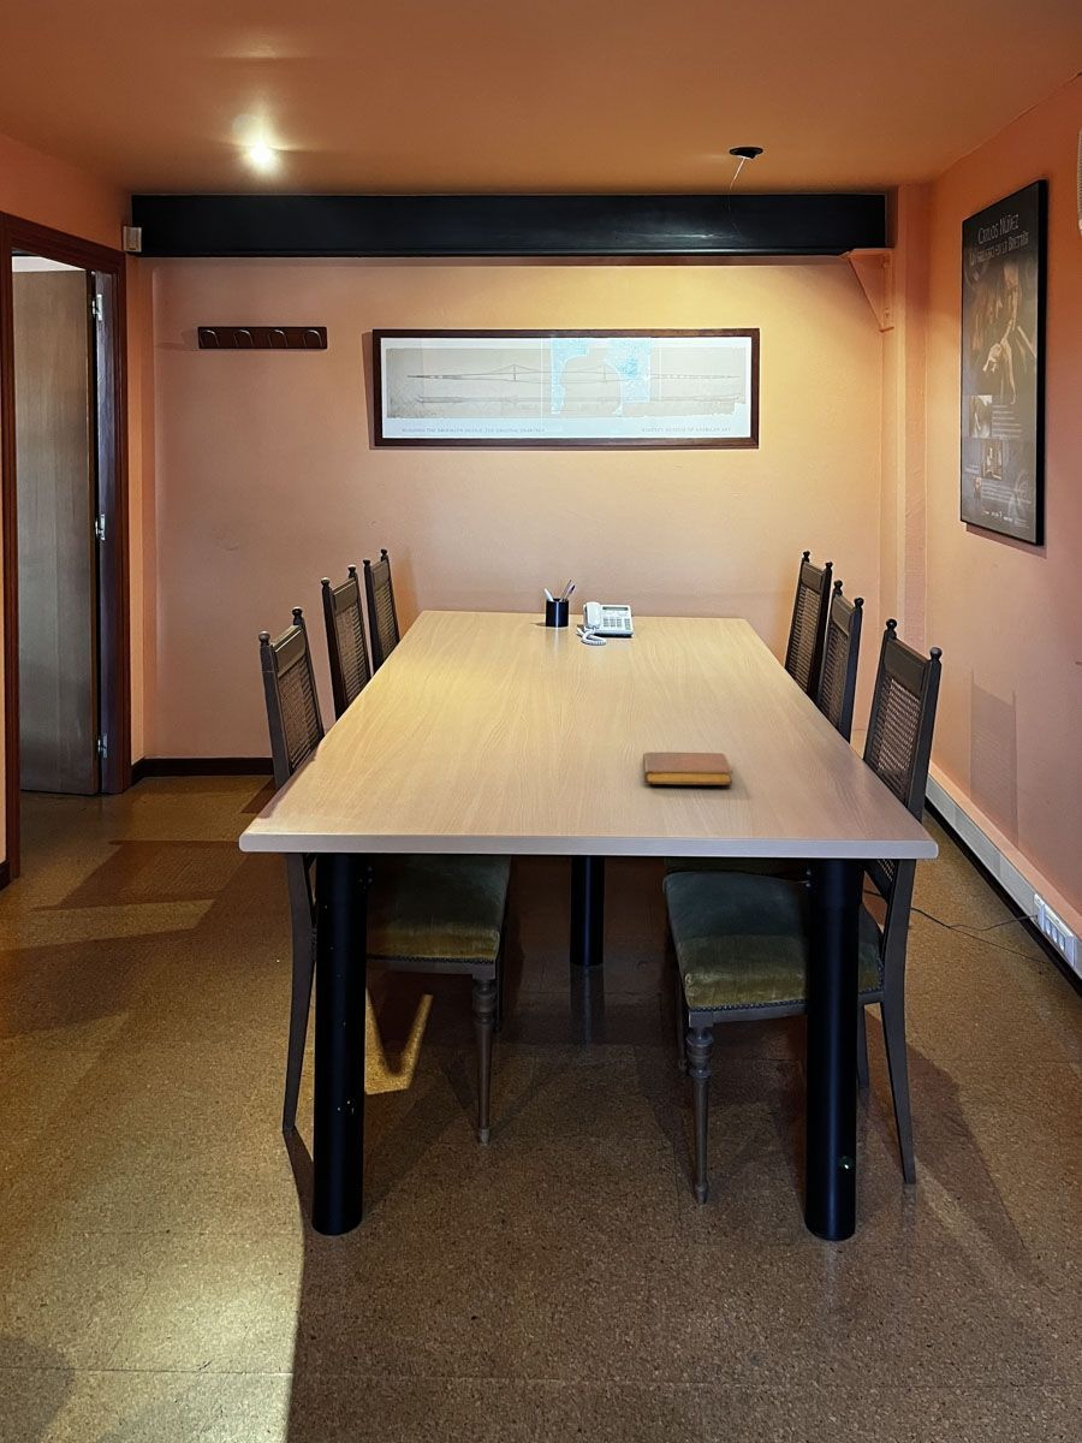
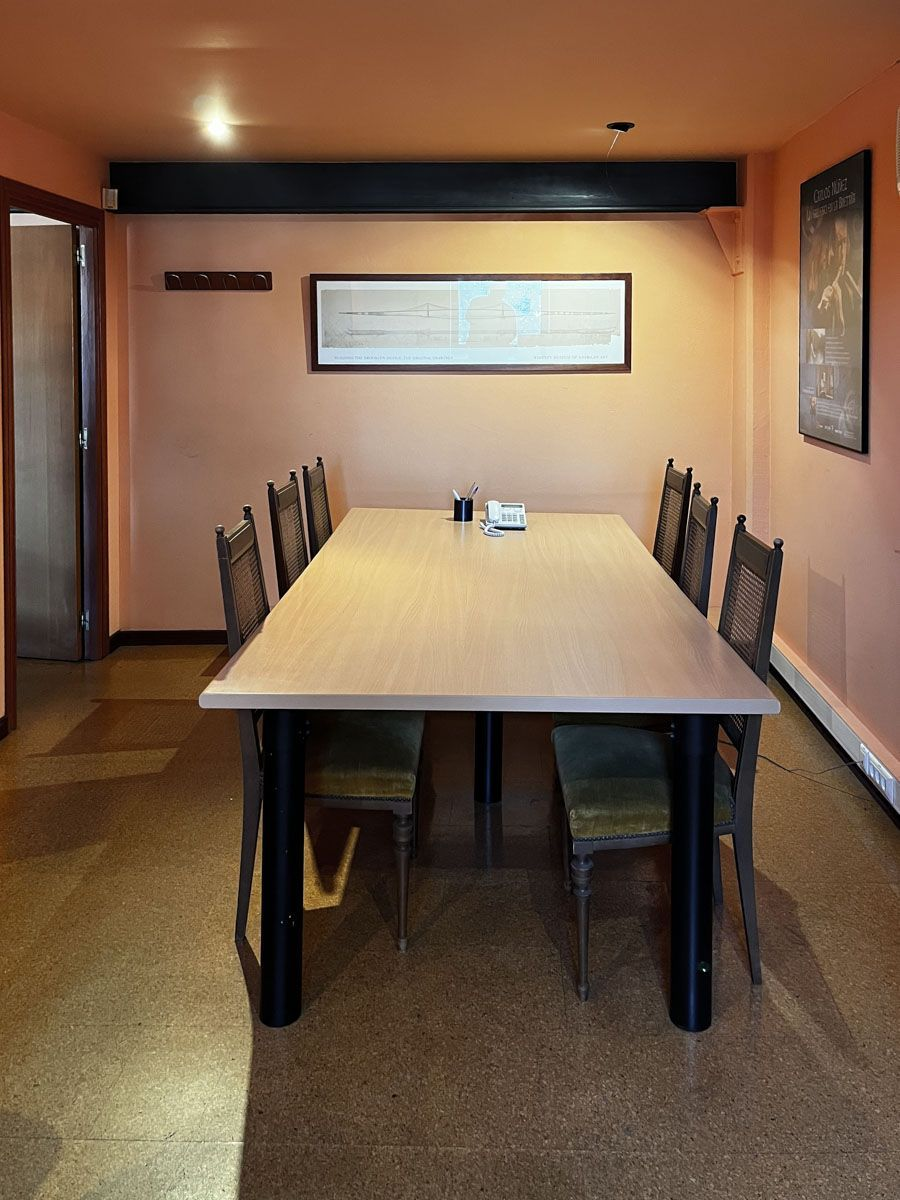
- notebook [642,750,733,785]
